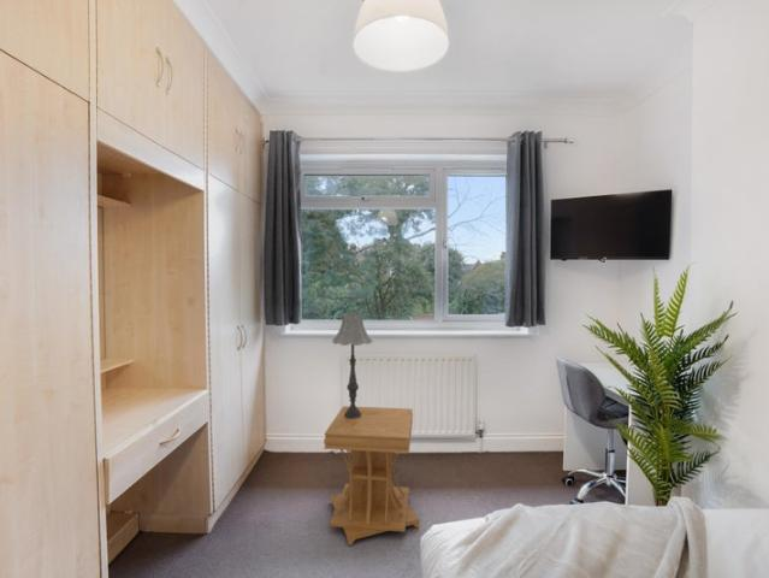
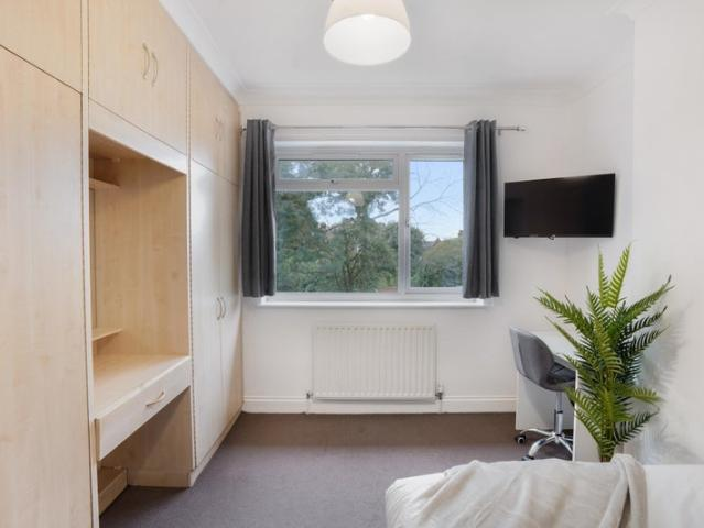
- side table [323,405,420,547]
- table lamp [331,313,373,419]
